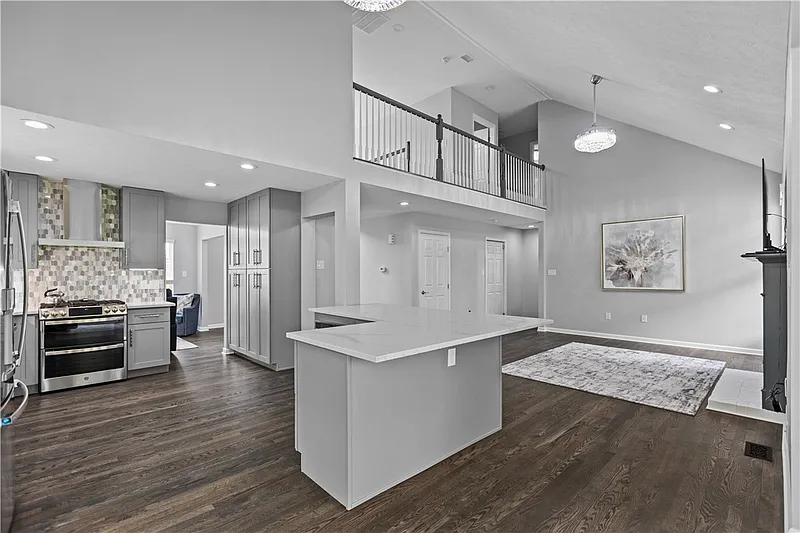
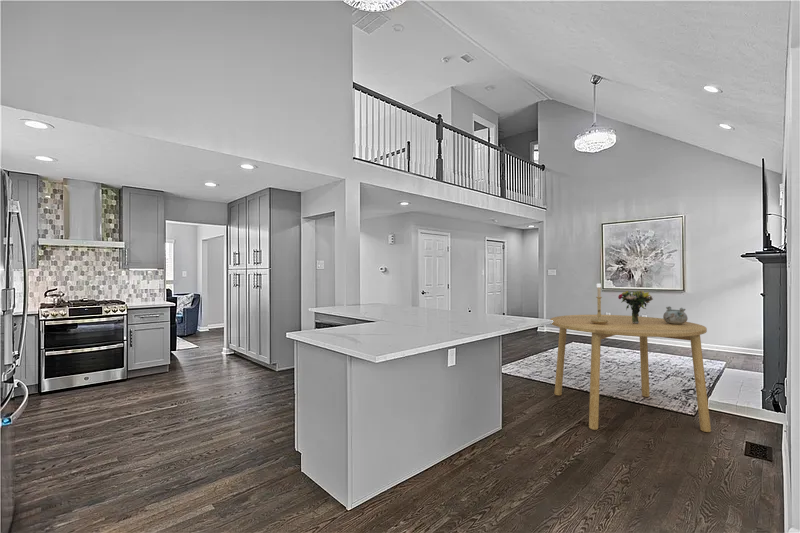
+ candle holder [590,283,608,324]
+ dining table [549,314,712,433]
+ bouquet [617,290,655,324]
+ decorative bowl [662,305,689,324]
